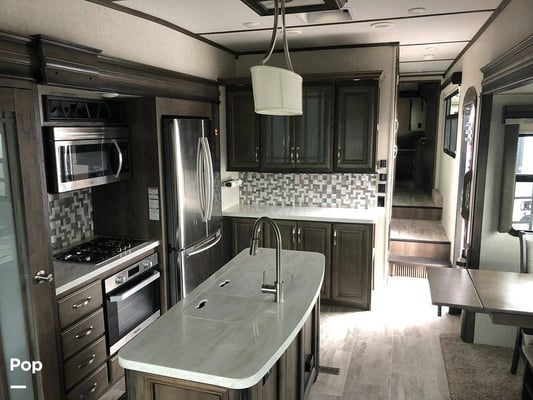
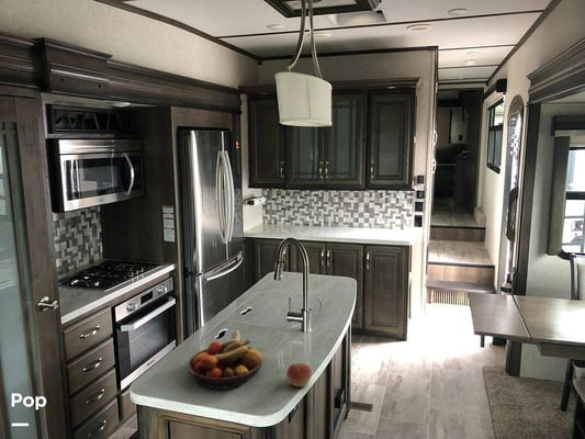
+ fruit bowl [187,329,263,392]
+ apple [285,362,313,387]
